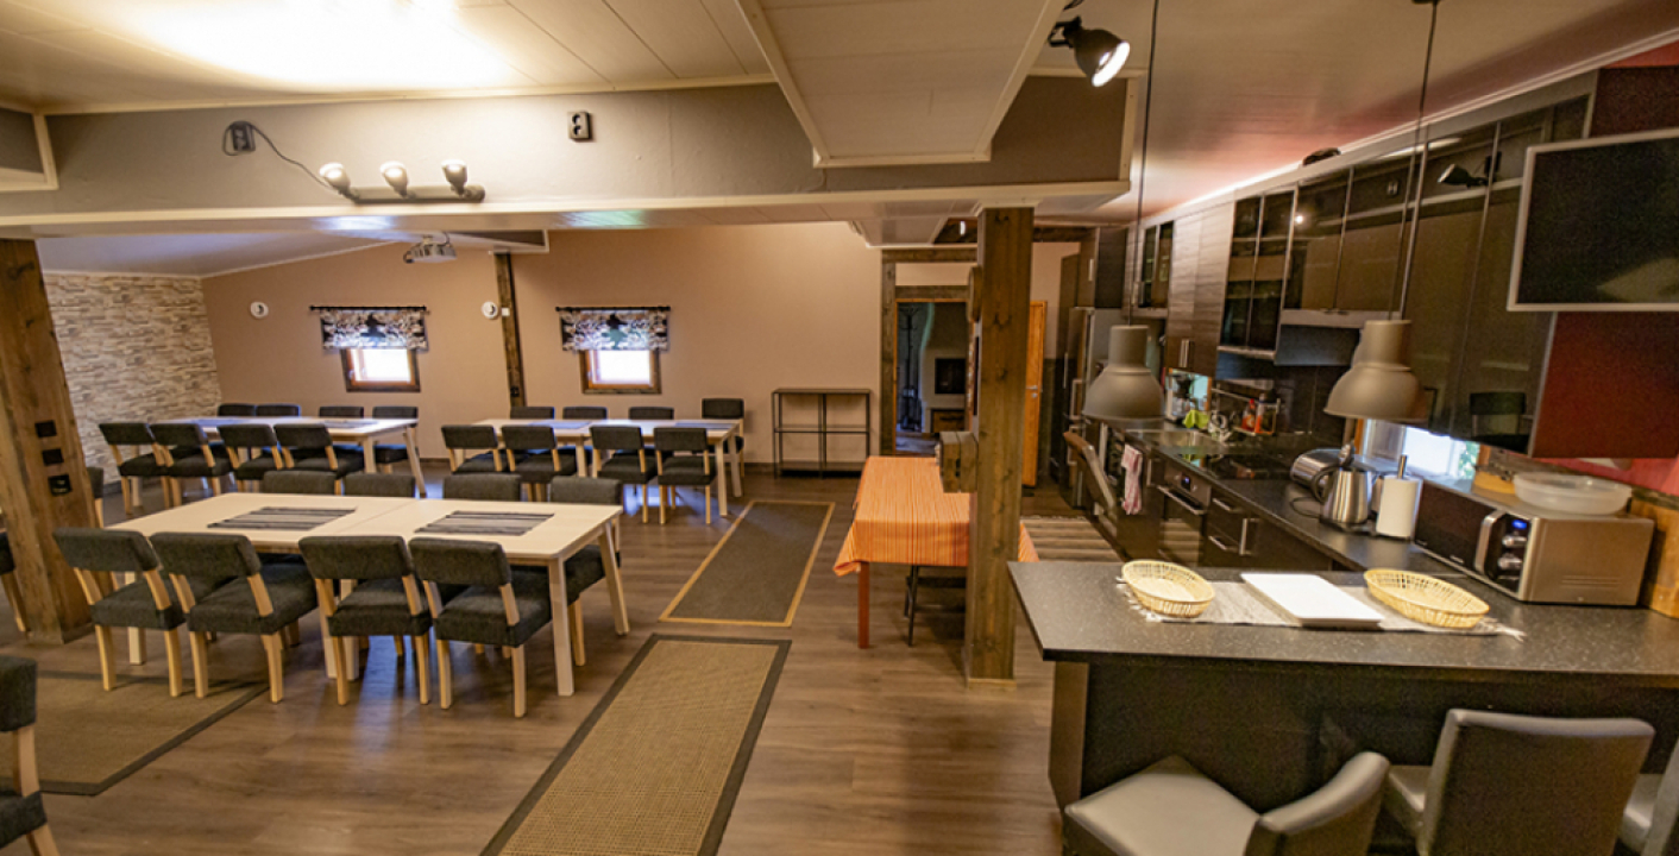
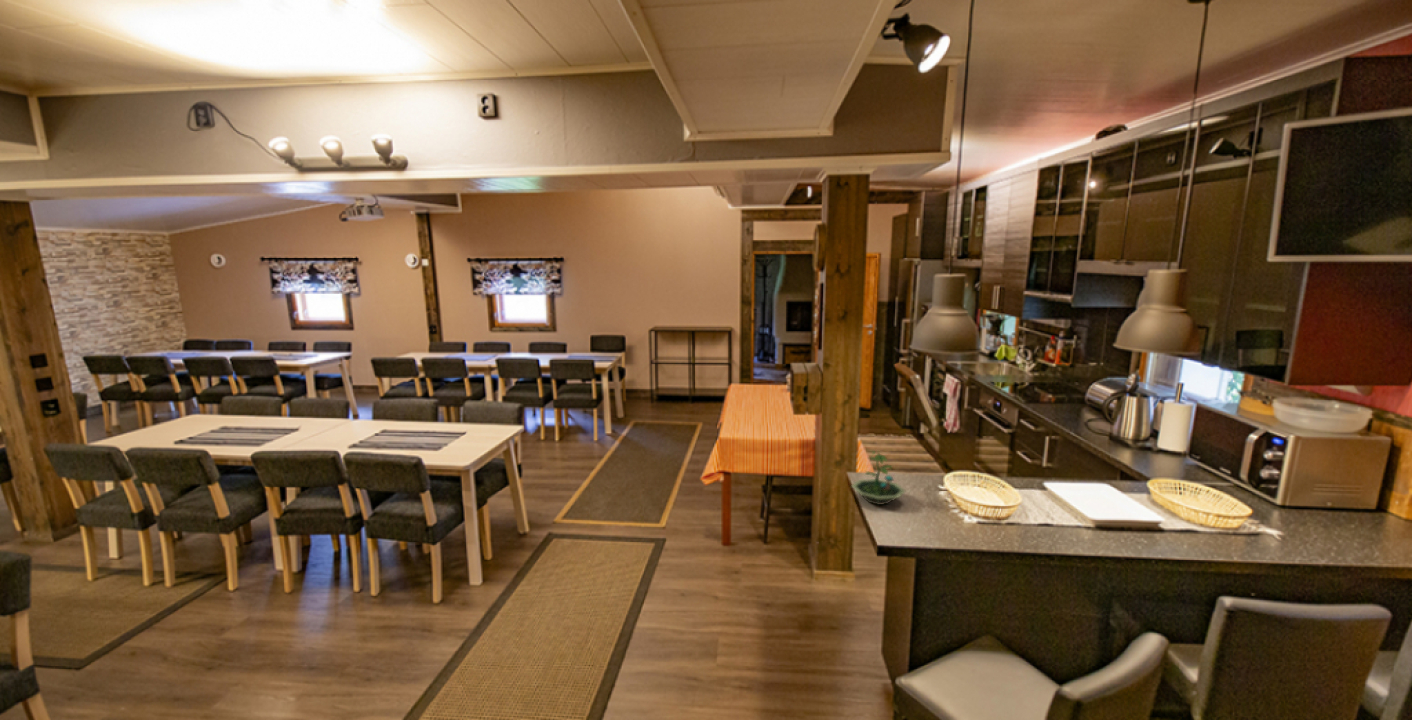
+ terrarium [850,450,906,506]
